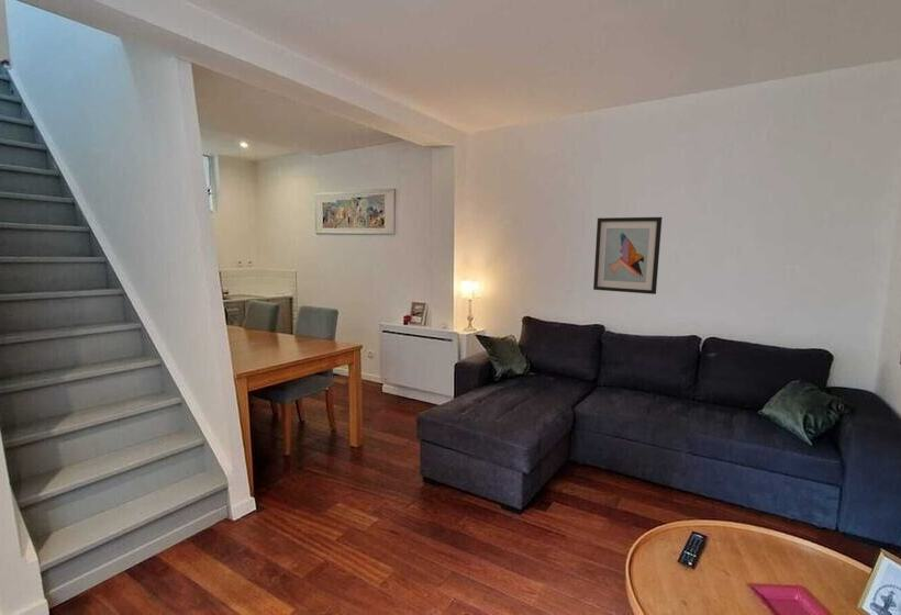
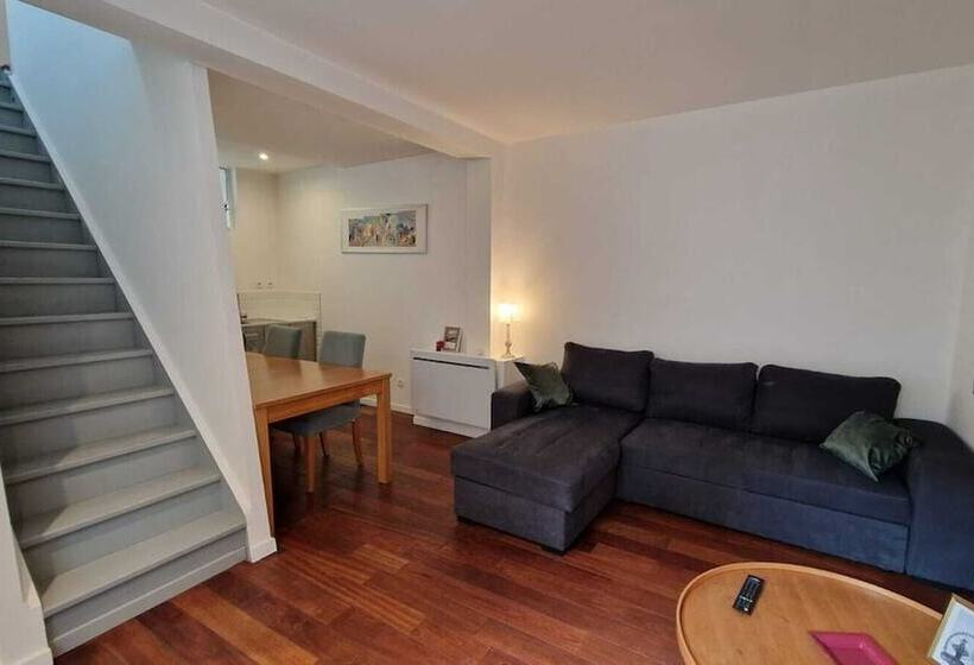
- wall art [592,216,663,295]
